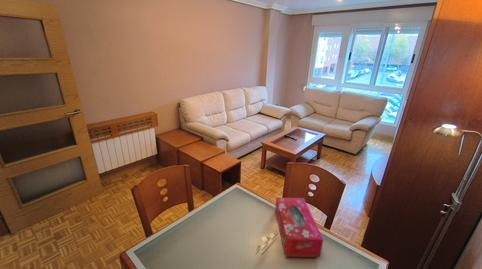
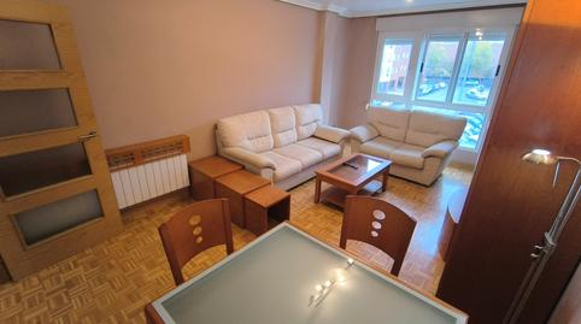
- tissue box [274,197,324,258]
